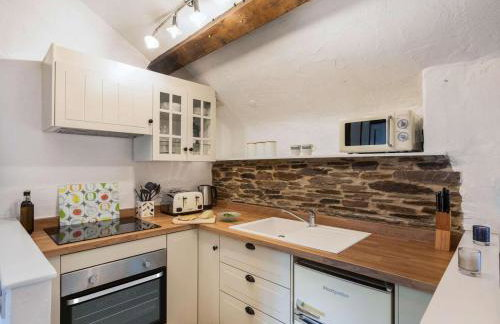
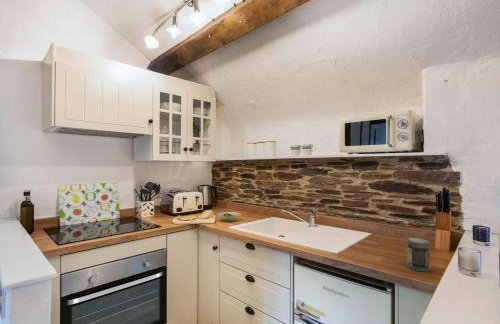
+ jar [406,237,431,272]
